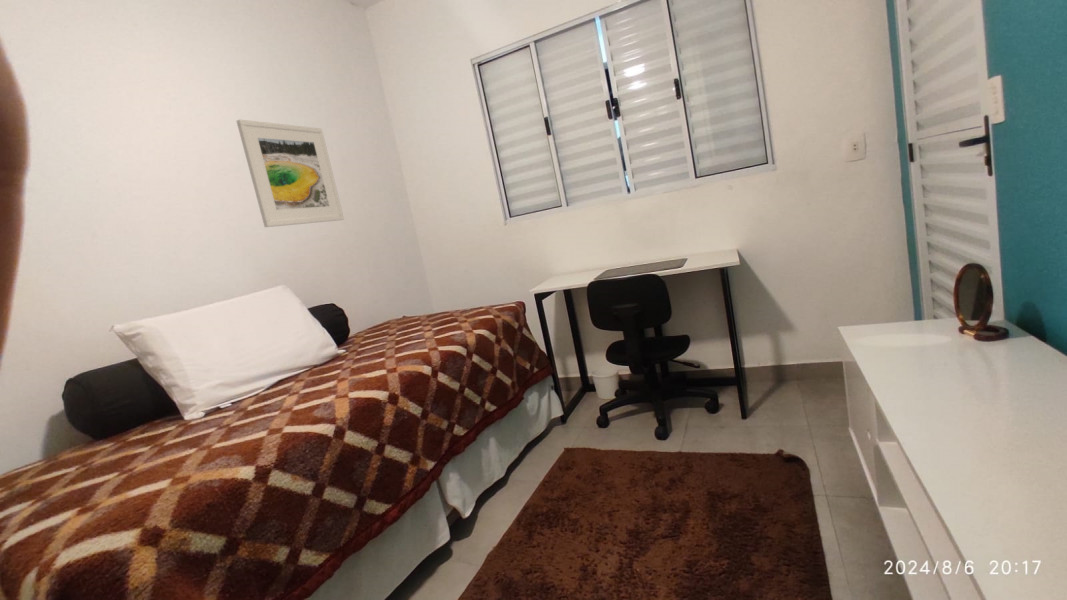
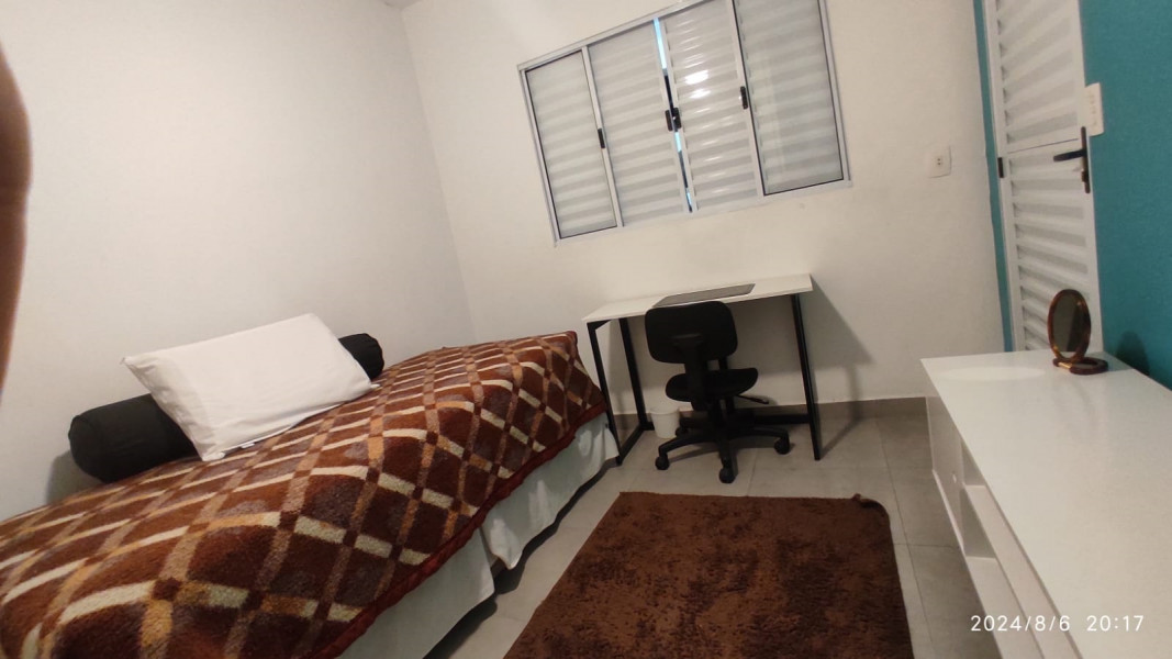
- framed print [236,118,345,228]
